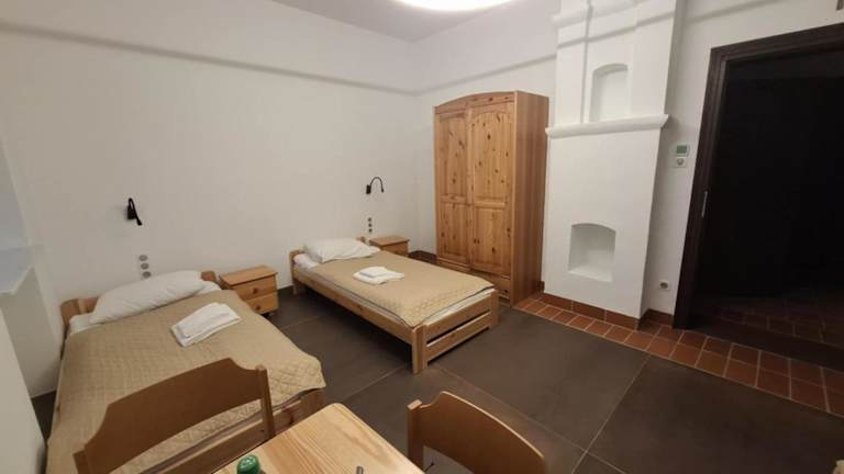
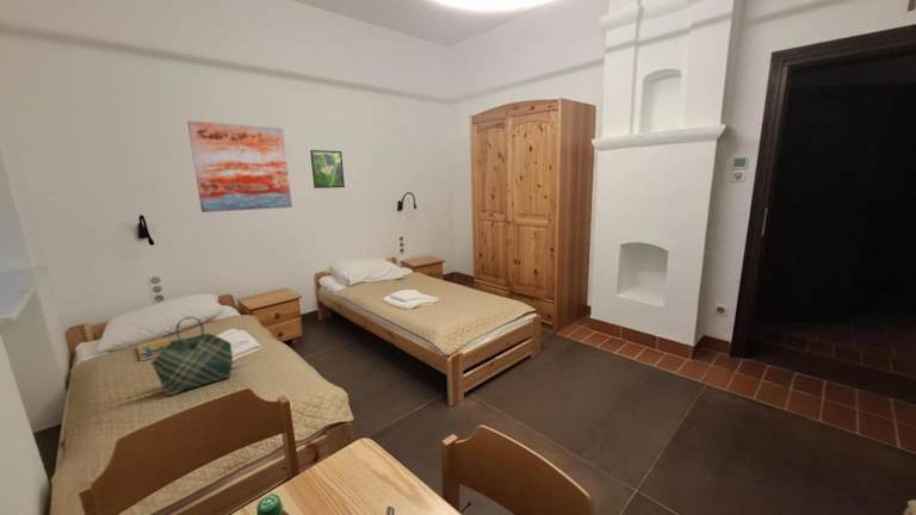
+ booklet [135,337,172,362]
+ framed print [309,149,346,190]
+ tote bag [150,316,234,397]
+ wall art [186,119,293,213]
